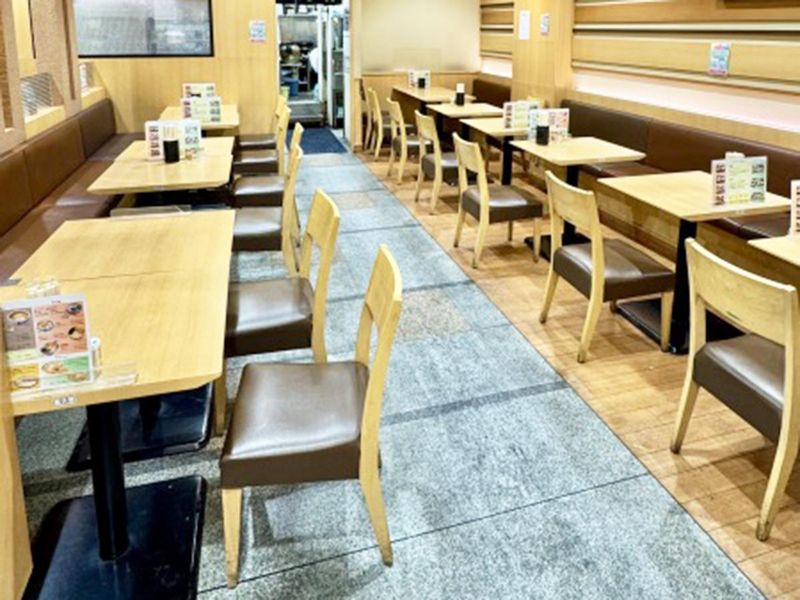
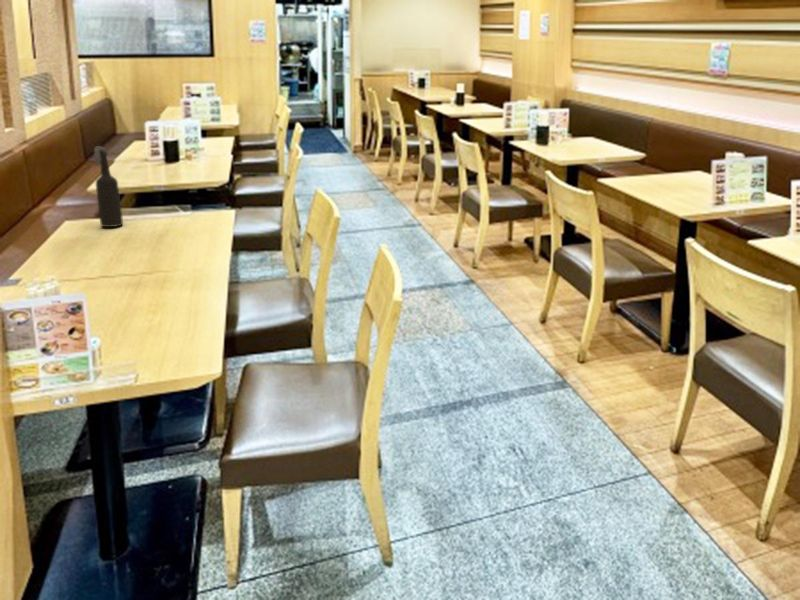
+ bottle [93,145,124,228]
